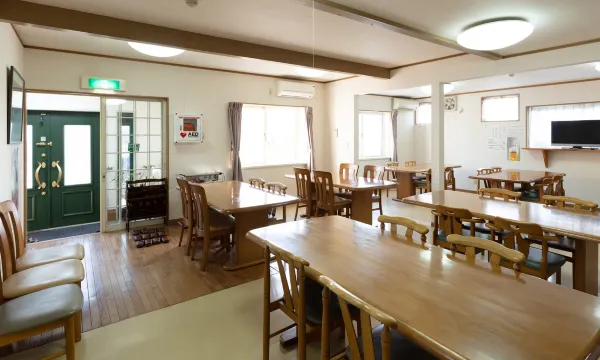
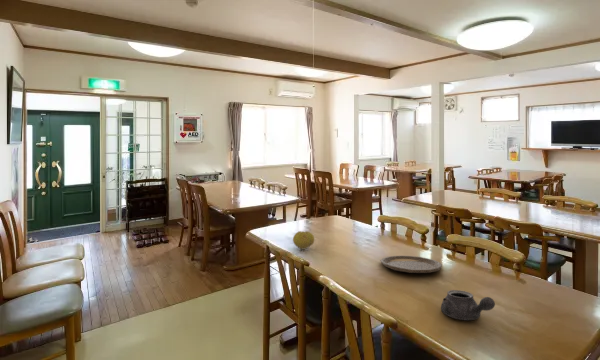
+ fruit [292,230,315,250]
+ teapot [440,289,496,321]
+ plate [380,255,443,274]
